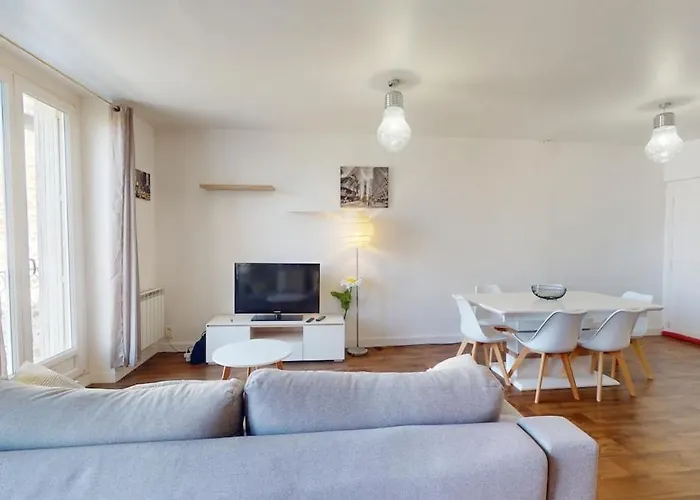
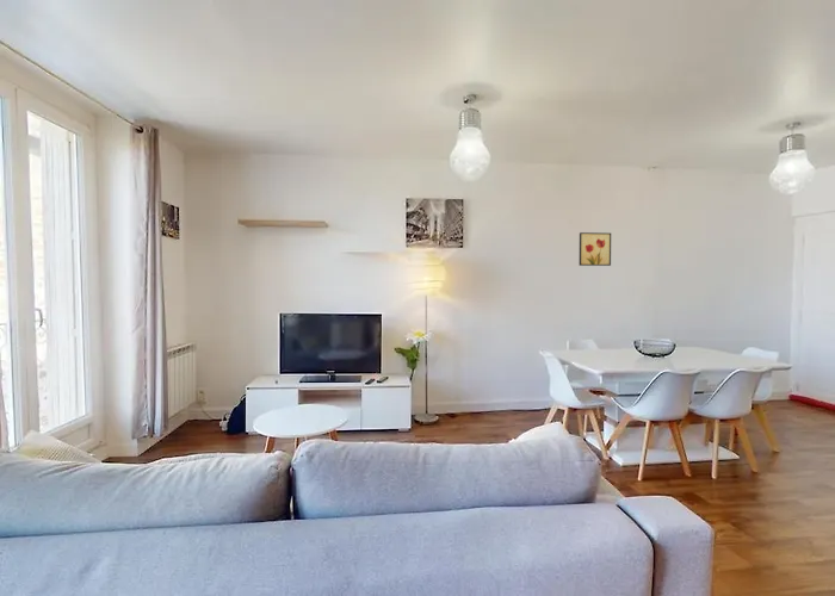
+ wall art [579,231,612,267]
